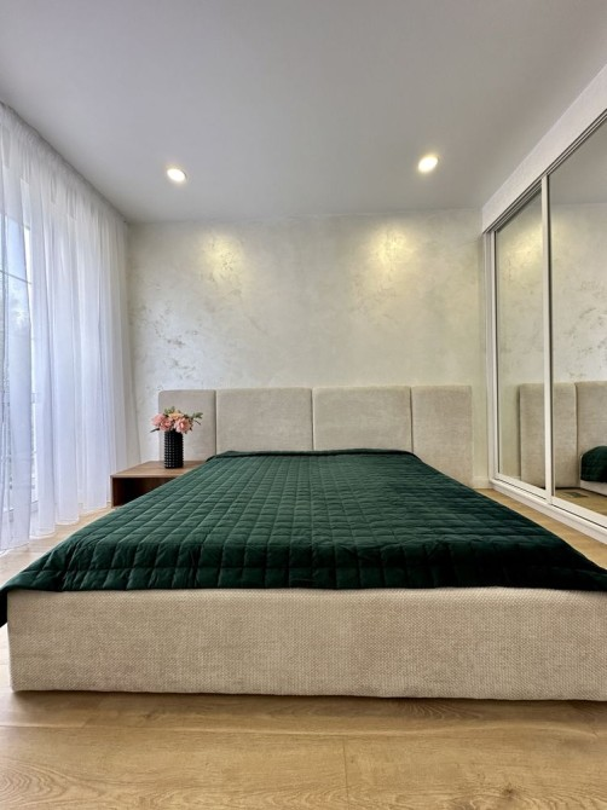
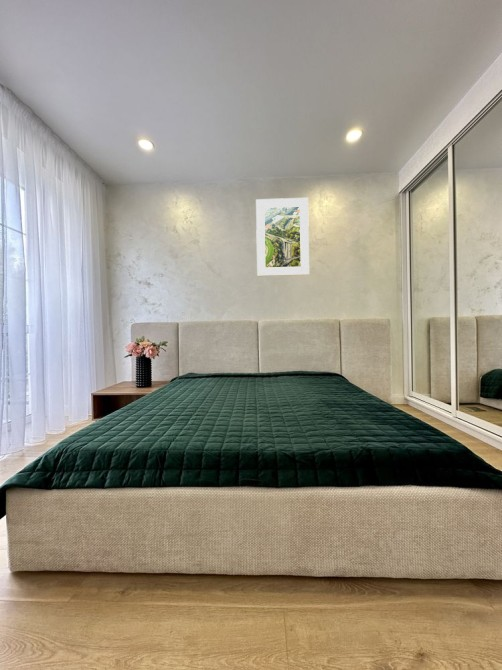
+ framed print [255,197,310,277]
